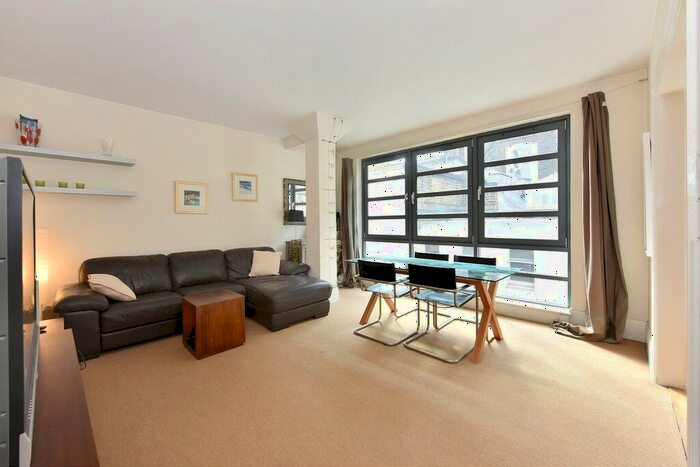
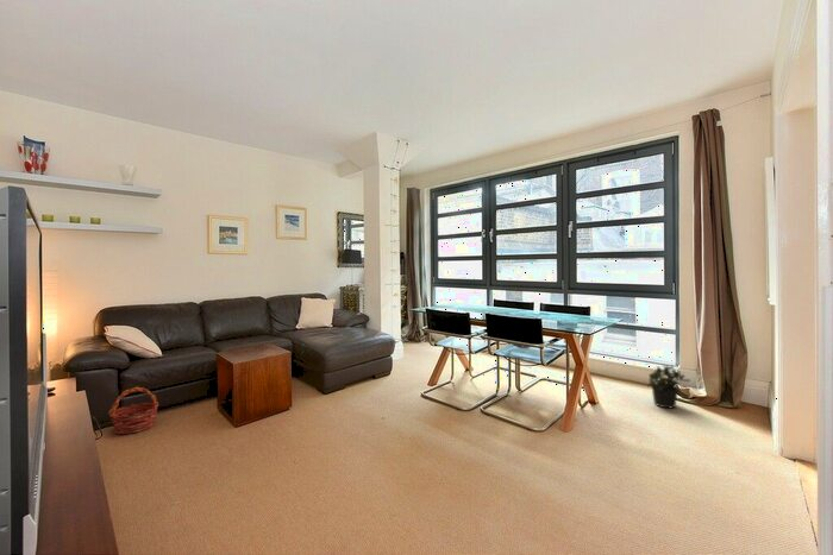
+ potted plant [646,364,691,410]
+ basket [107,386,159,435]
